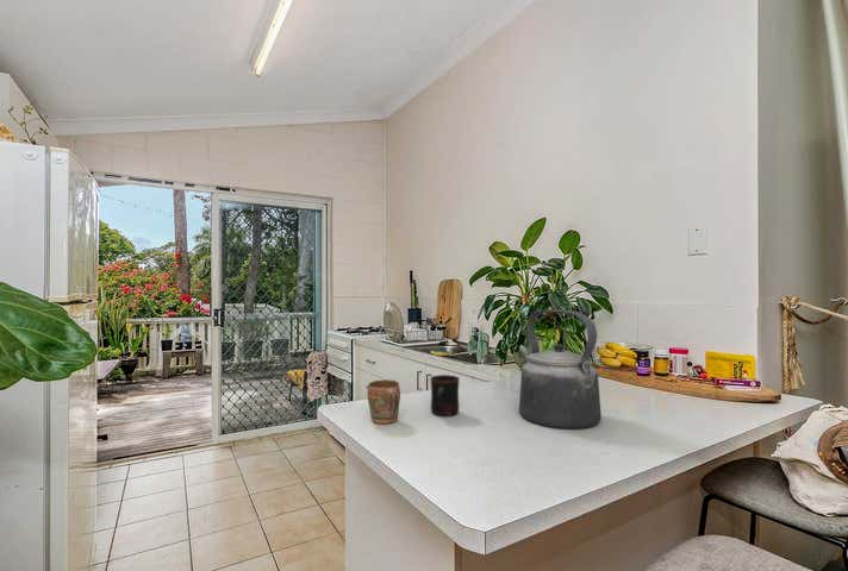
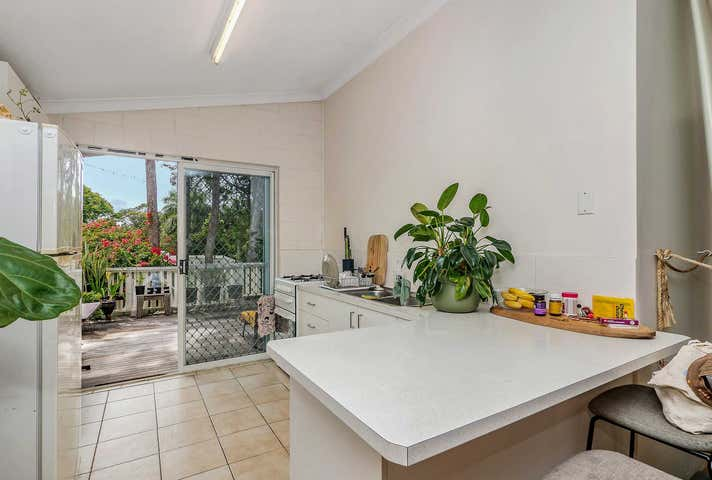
- kettle [518,308,603,429]
- mug [367,378,401,425]
- mug [429,374,461,416]
